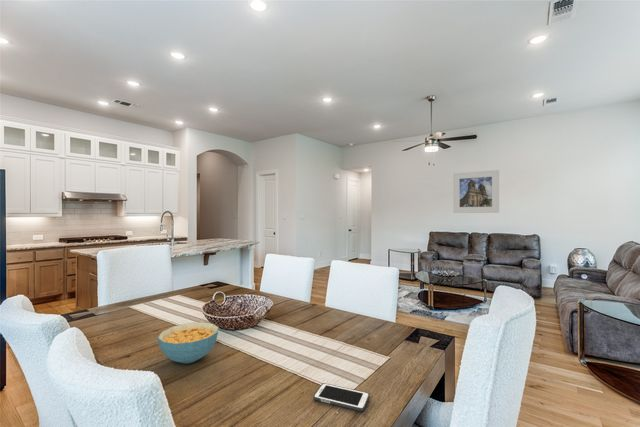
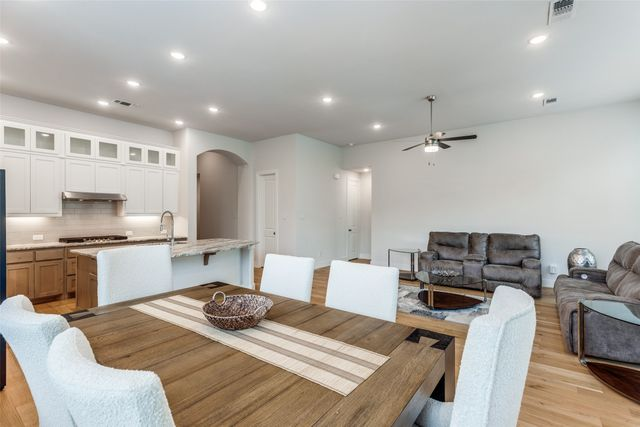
- cell phone [312,382,370,412]
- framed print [452,169,500,214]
- cereal bowl [157,321,220,365]
